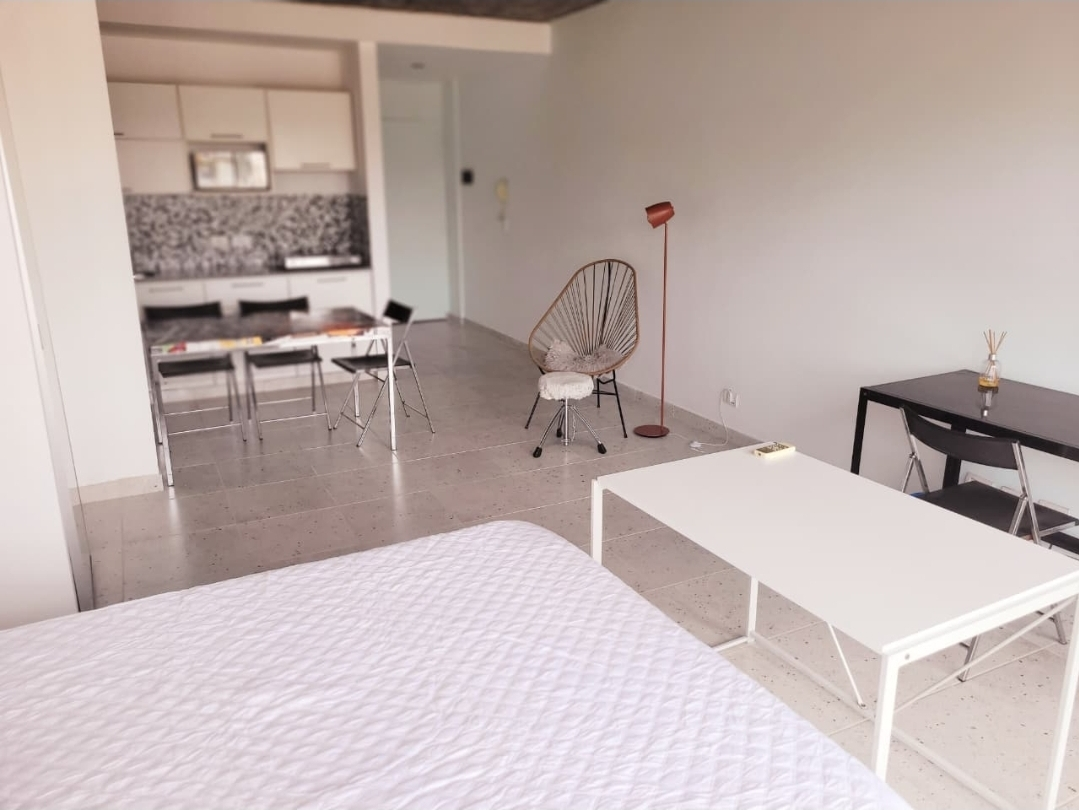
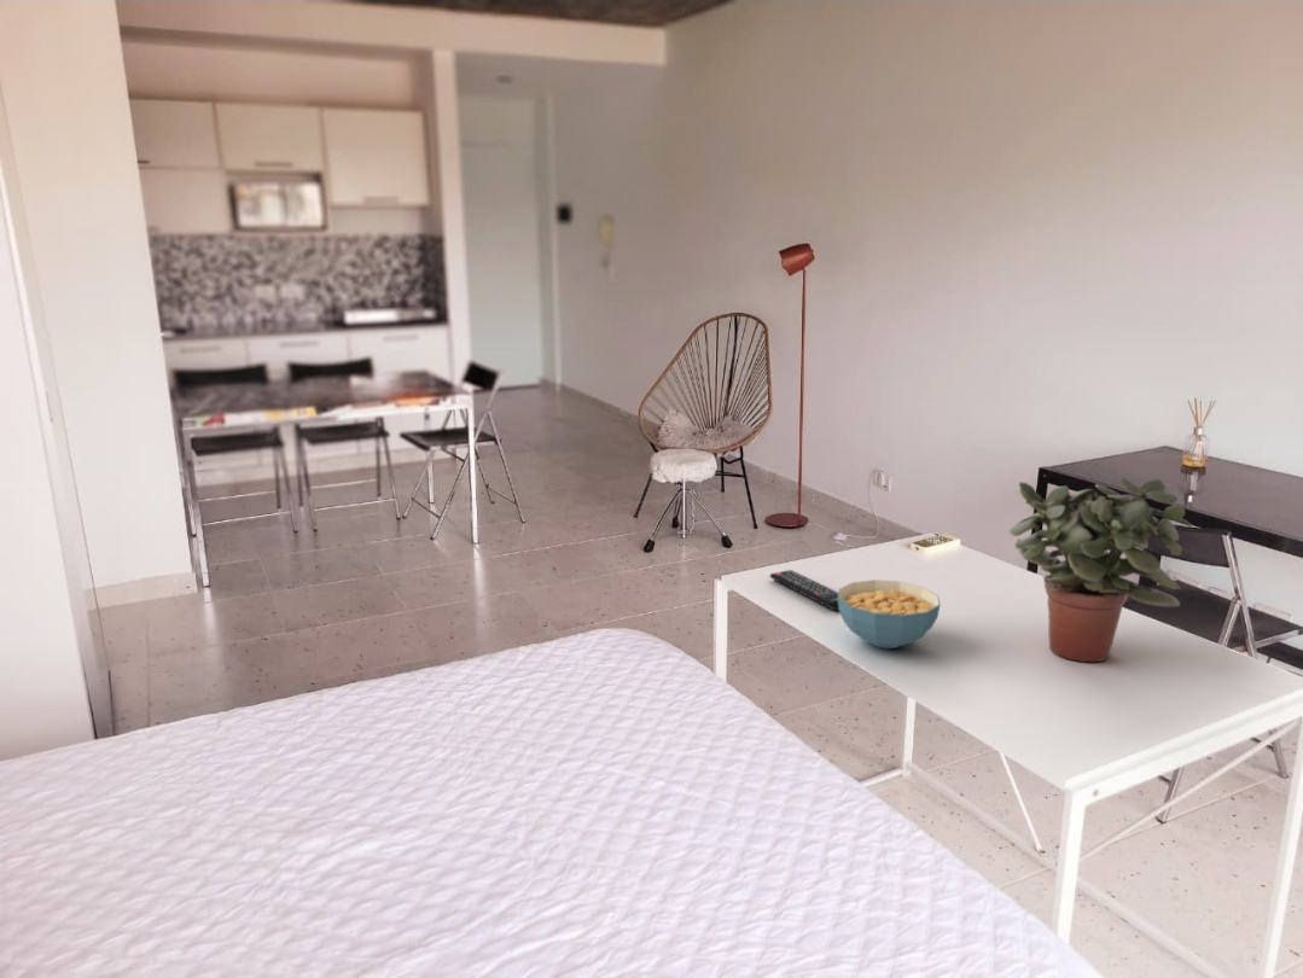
+ potted plant [1008,476,1193,663]
+ cereal bowl [838,578,942,650]
+ remote control [769,569,839,611]
